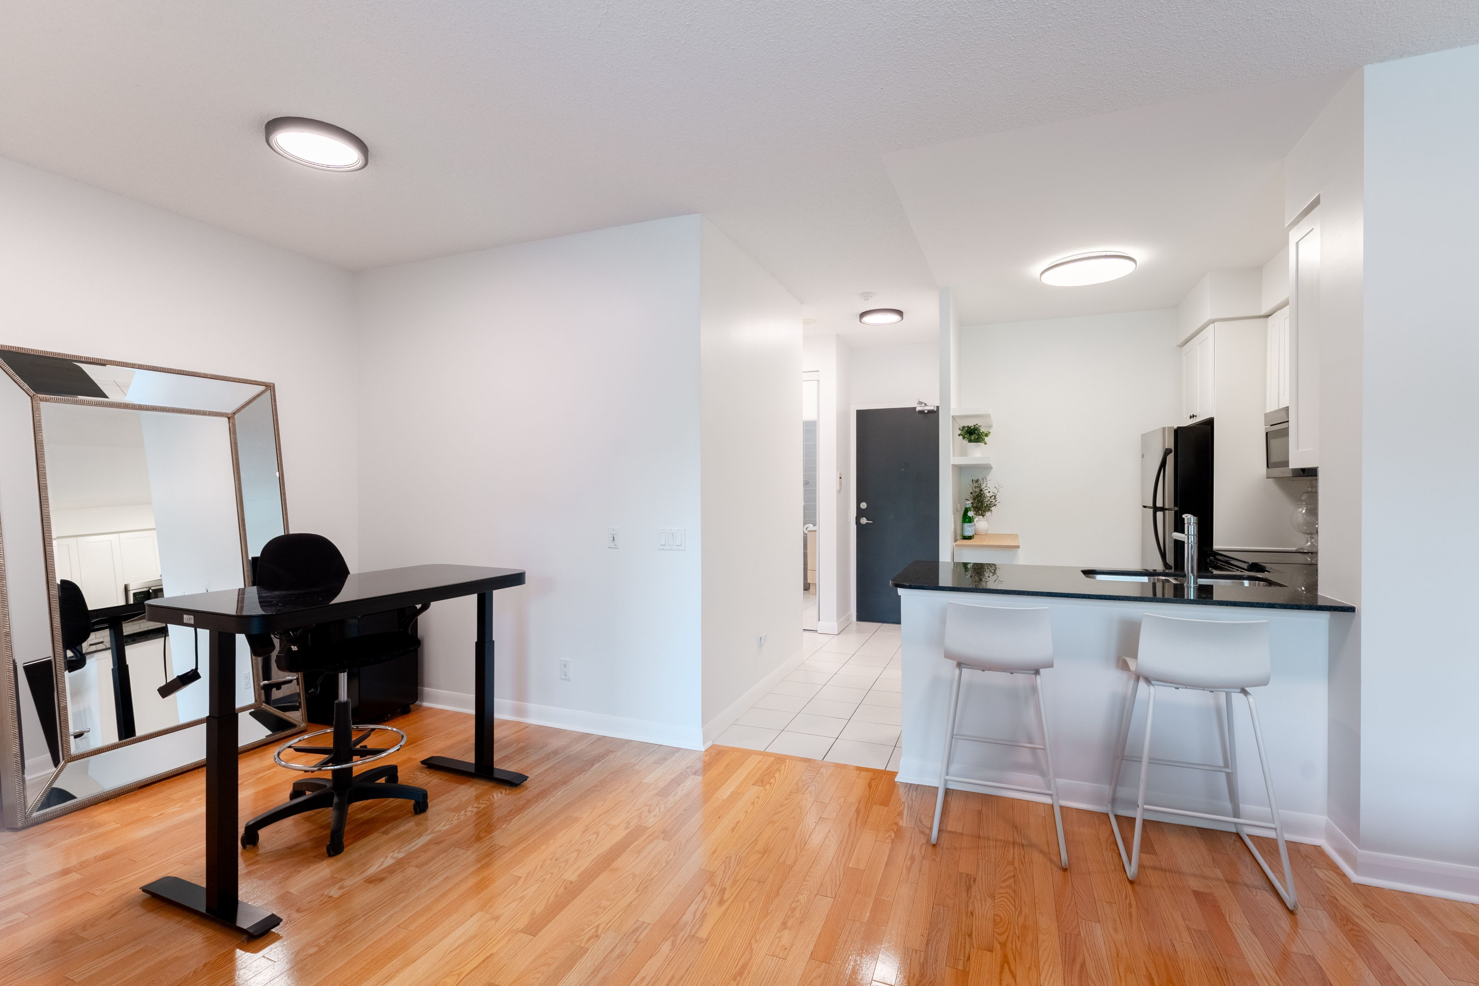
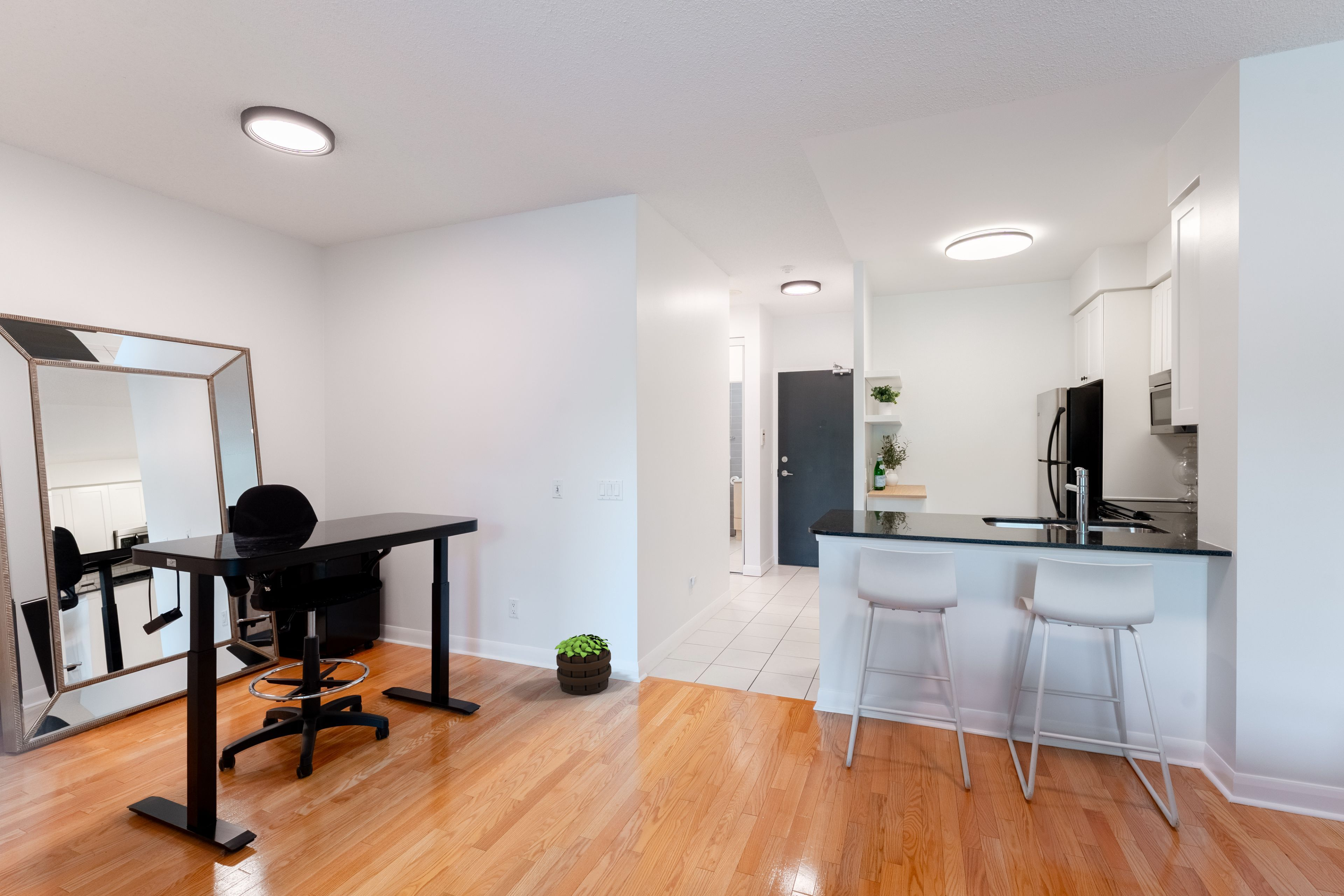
+ potted plant [554,634,612,696]
